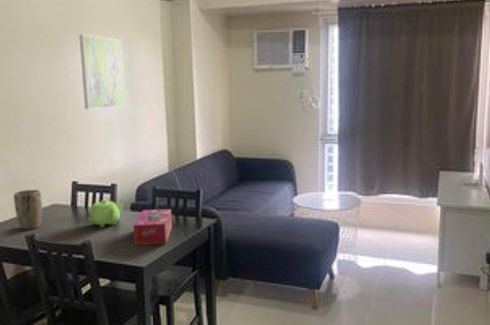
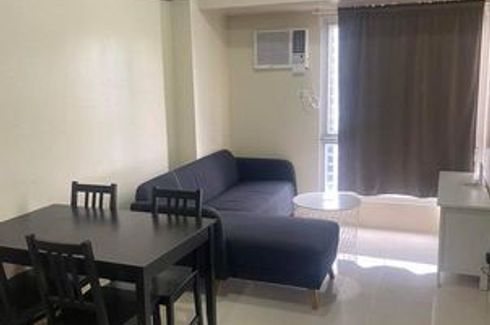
- tissue box [132,208,173,246]
- teapot [87,197,126,228]
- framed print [78,34,126,110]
- plant pot [13,189,43,230]
